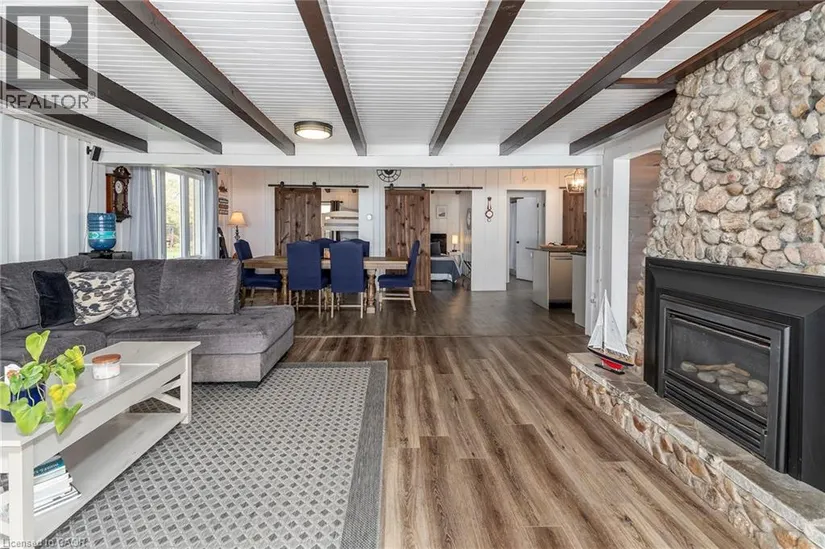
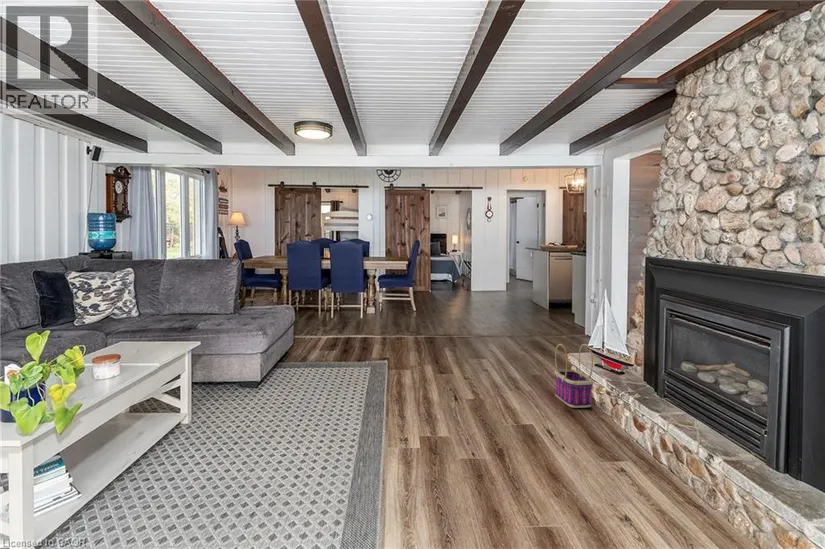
+ basket [554,343,594,409]
